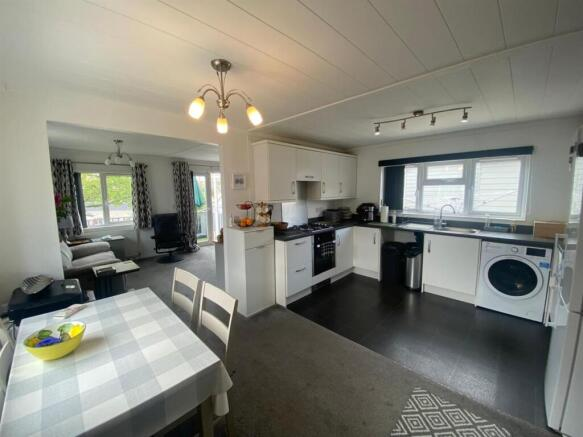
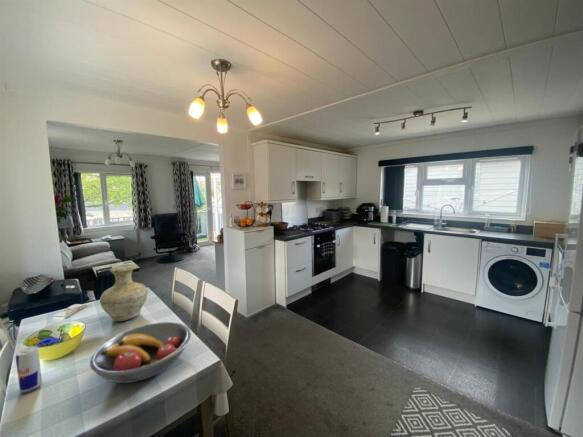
+ fruit bowl [89,321,192,384]
+ vase [99,263,149,322]
+ beverage can [15,345,43,394]
